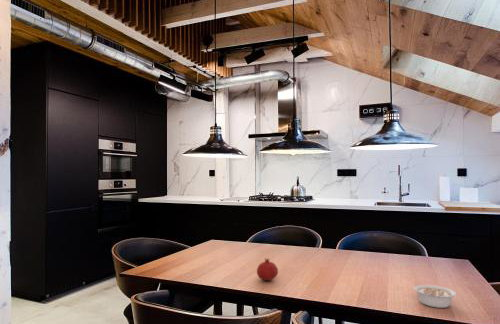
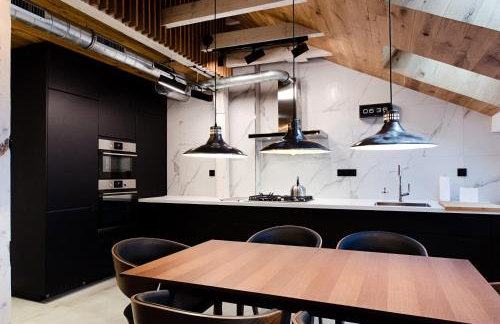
- legume [413,284,462,309]
- fruit [256,257,279,282]
